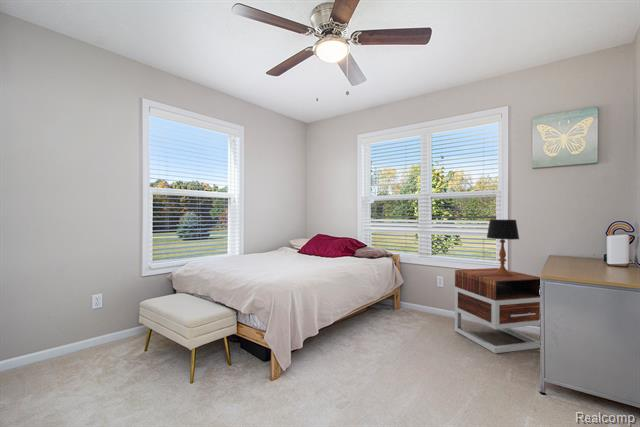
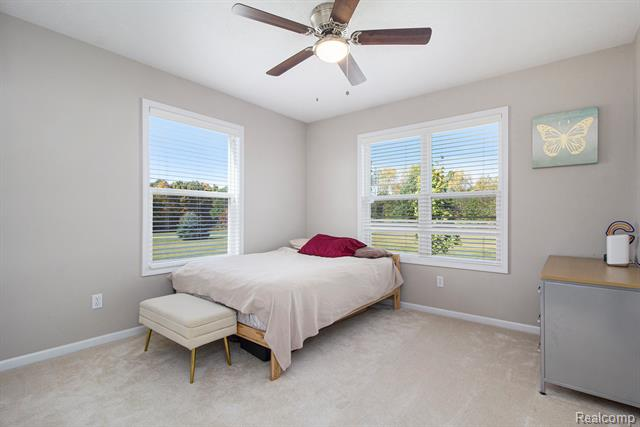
- nightstand [454,267,541,354]
- table lamp [486,219,520,276]
